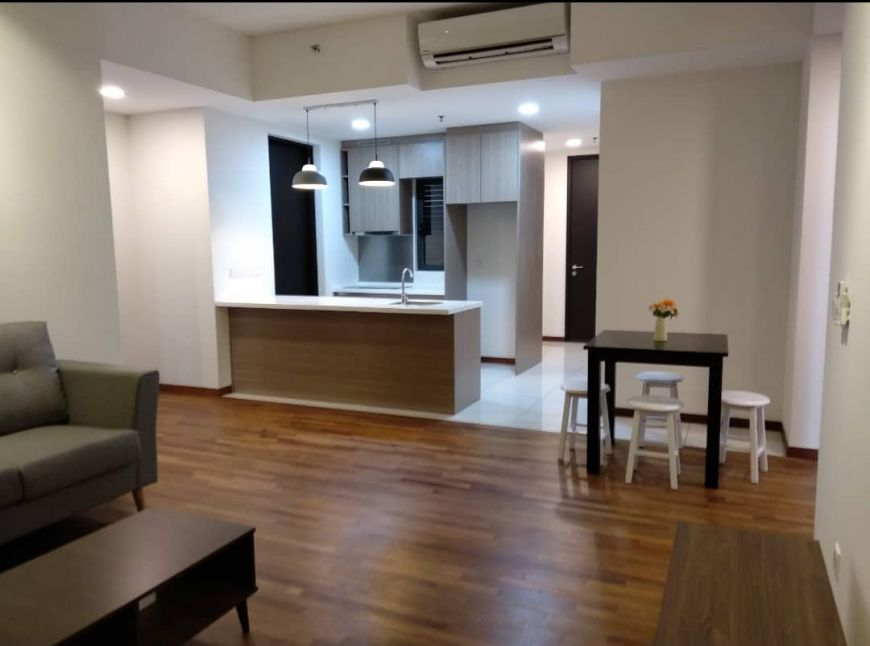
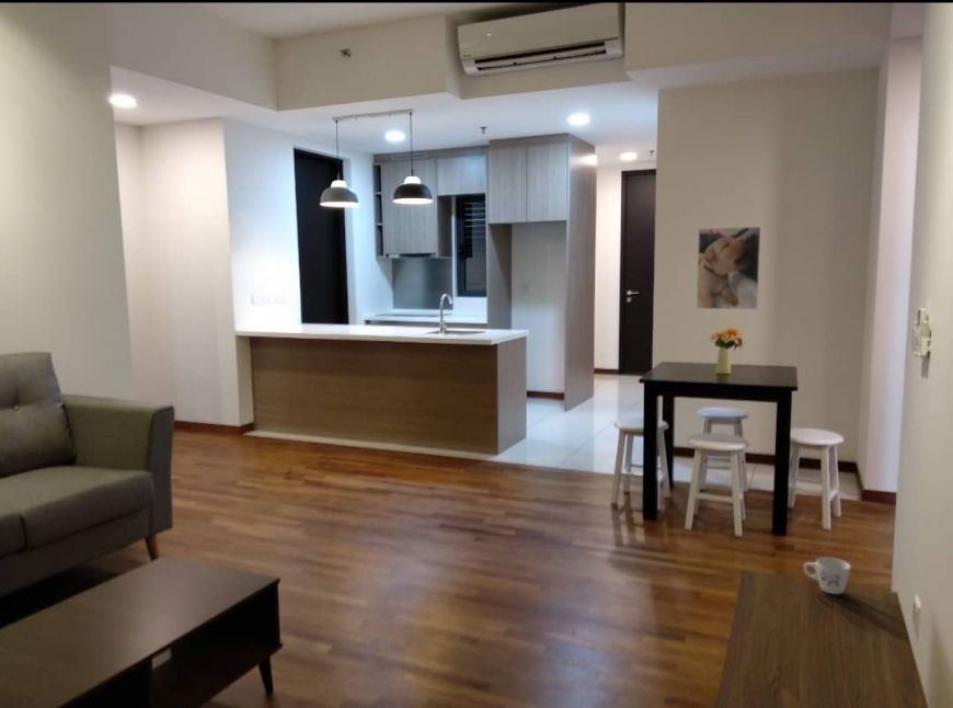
+ mug [802,556,852,595]
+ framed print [696,226,761,311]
